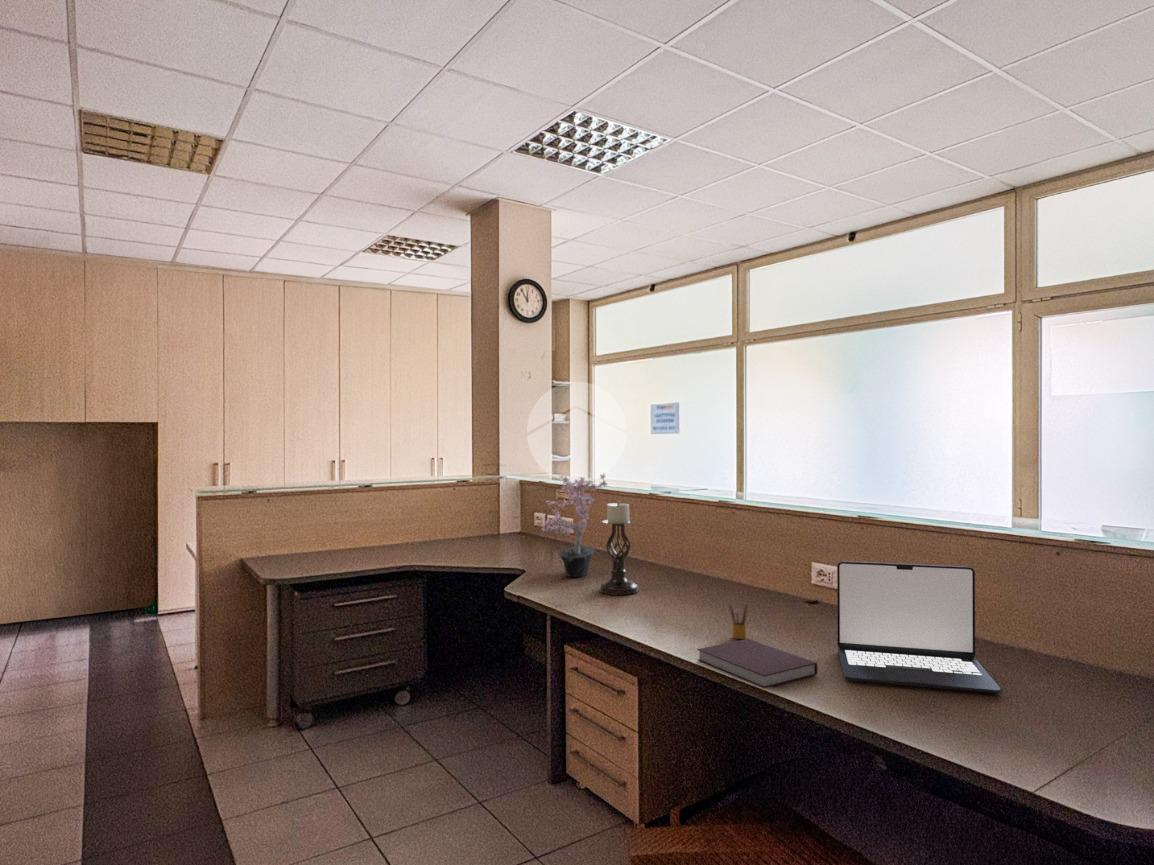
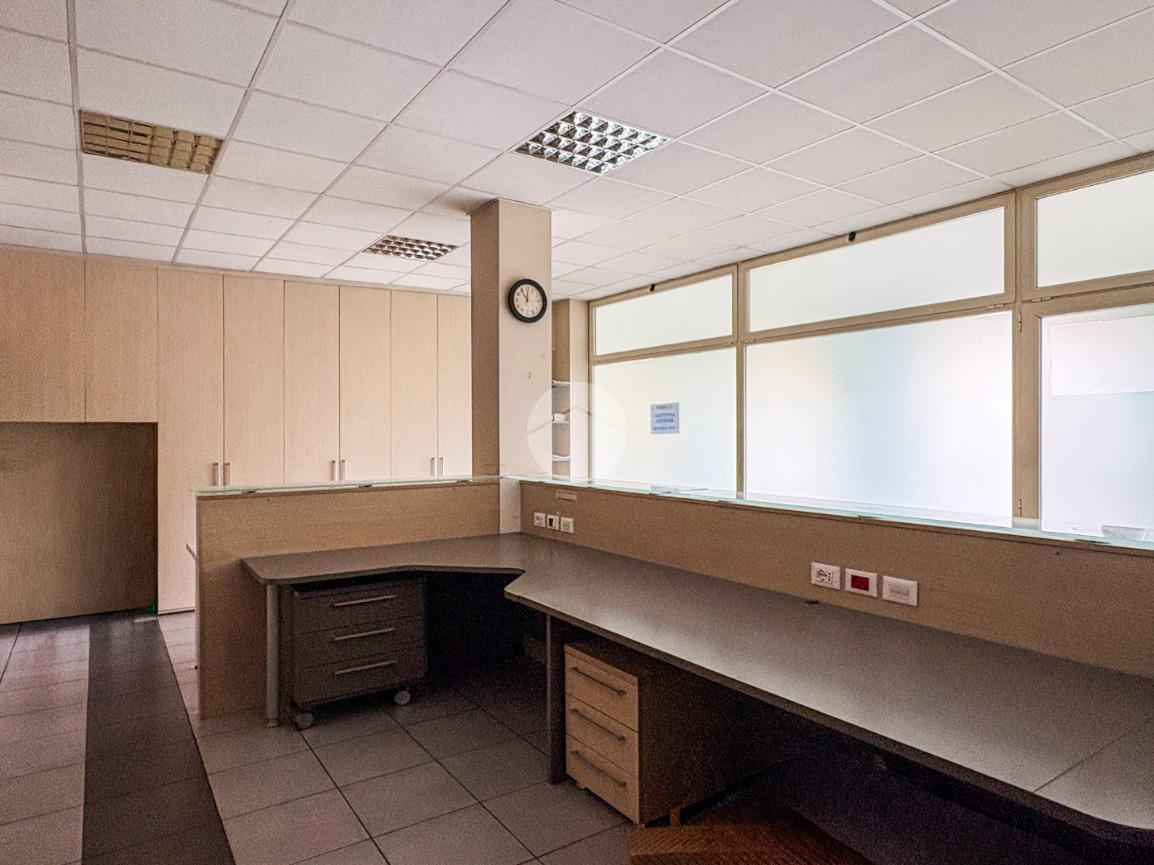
- notebook [696,638,819,689]
- potted plant [540,473,608,578]
- candle holder [598,499,639,596]
- laptop [836,560,1002,694]
- pencil box [728,603,748,640]
